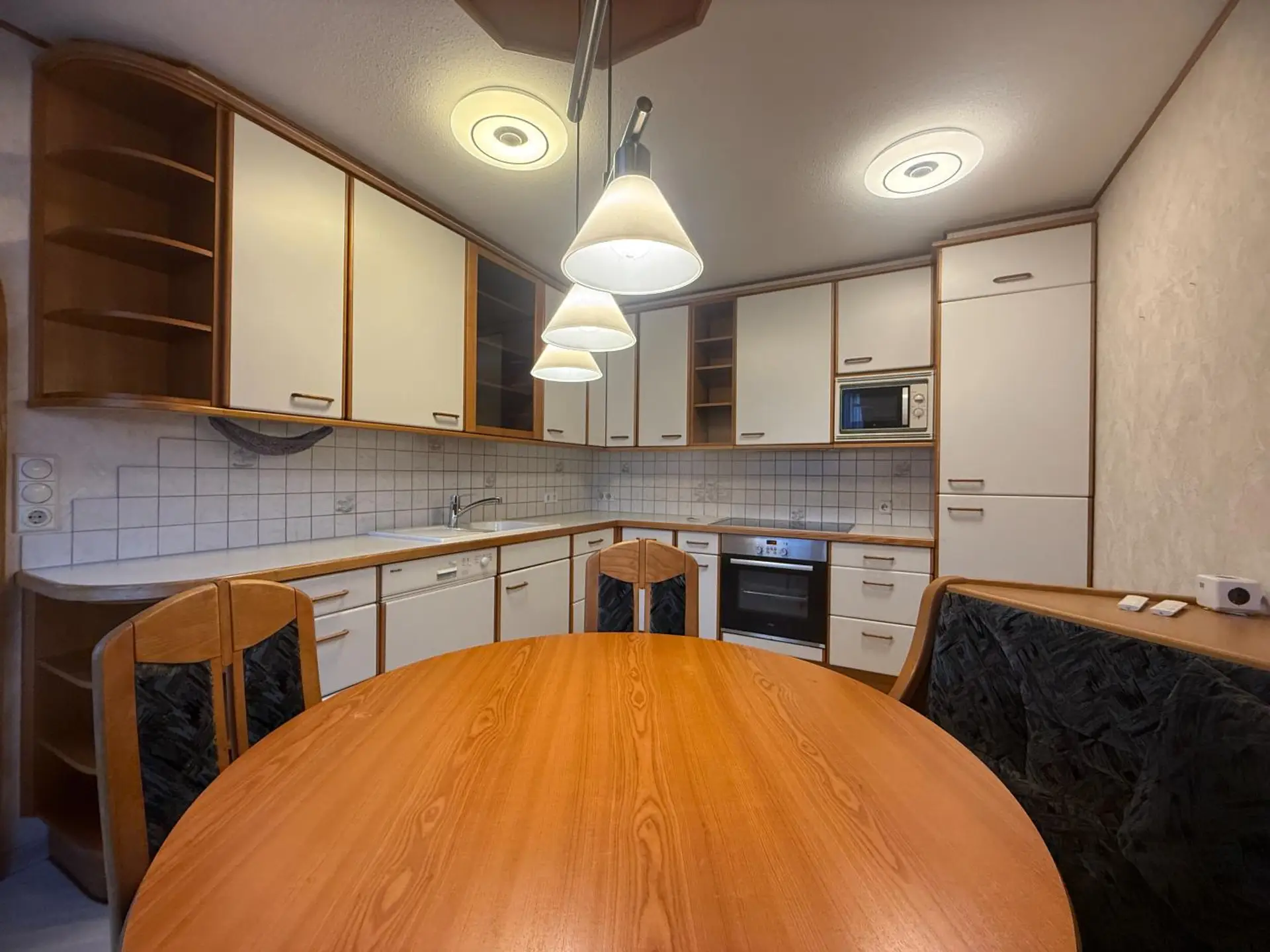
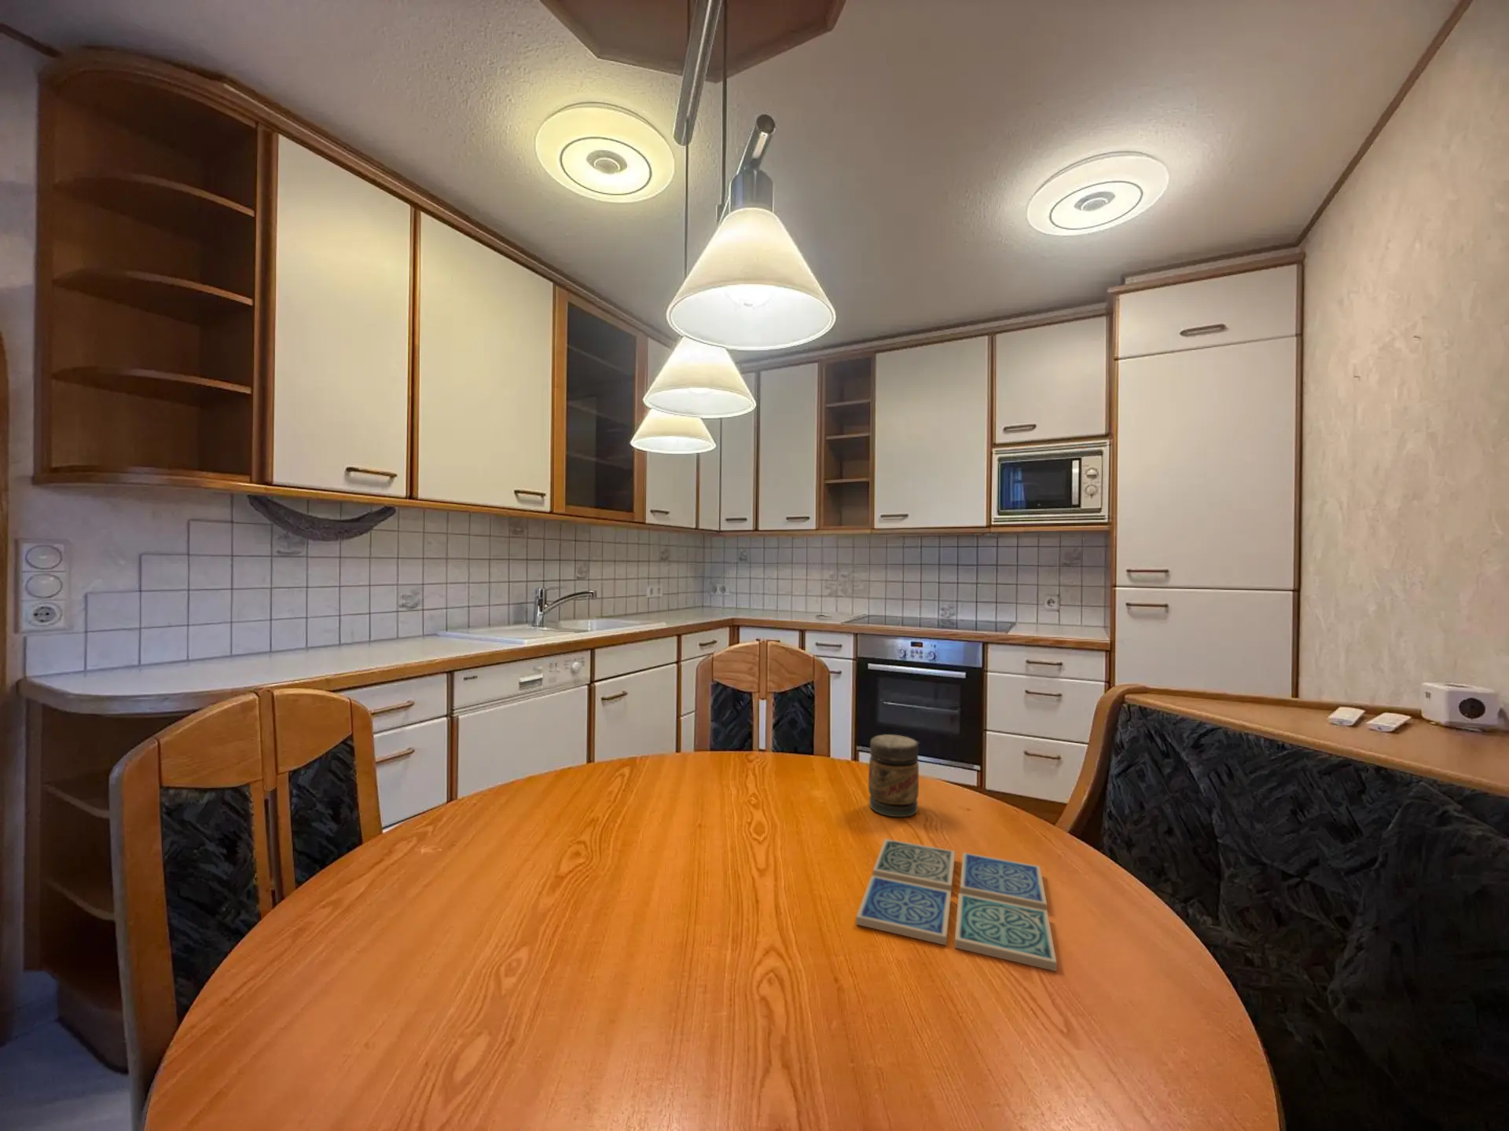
+ drink coaster [855,838,1057,972]
+ jar [867,733,920,817]
